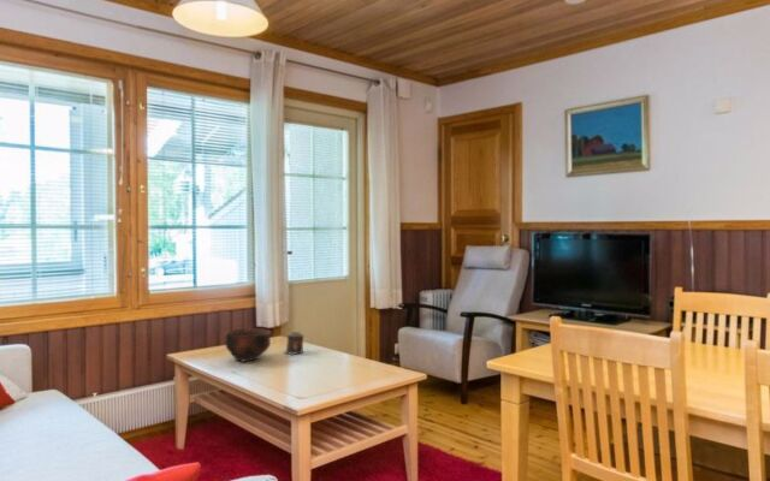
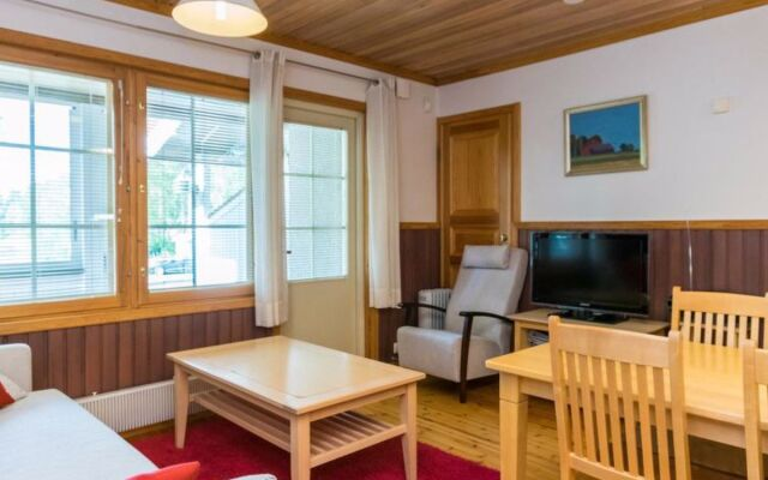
- bowl [224,328,272,363]
- candle [283,331,304,356]
